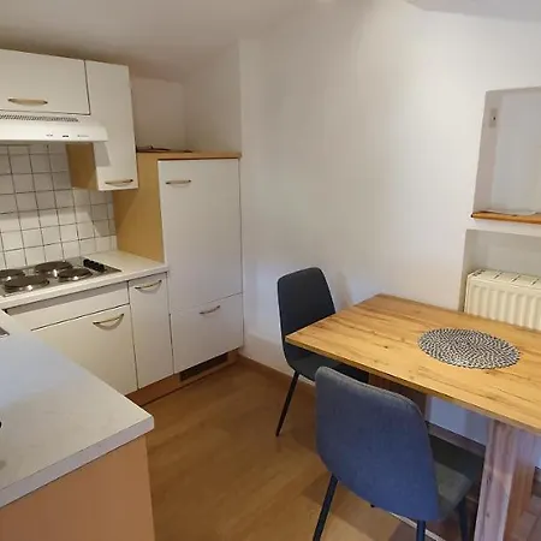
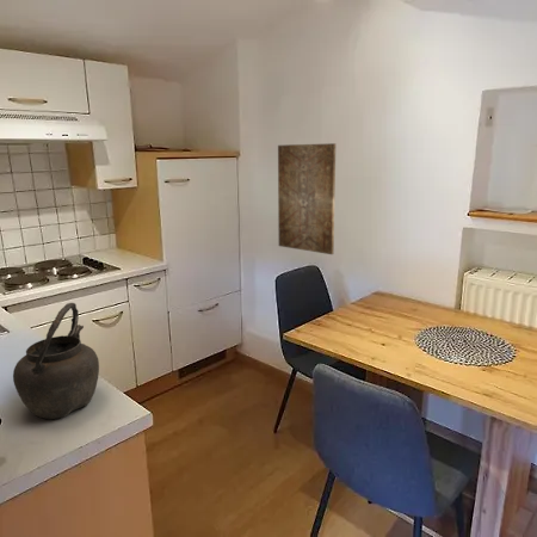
+ kettle [12,302,100,420]
+ wall art [277,142,337,255]
